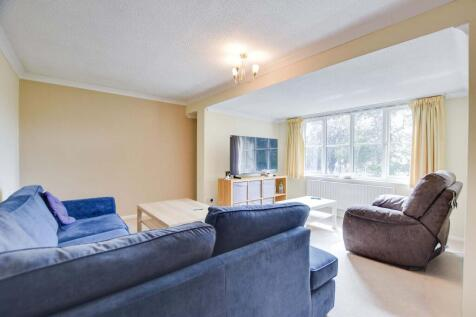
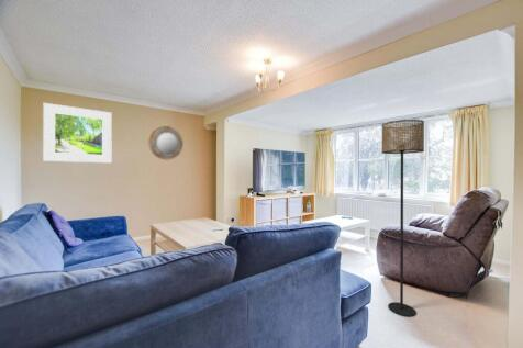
+ floor lamp [381,119,425,317]
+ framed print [42,102,113,164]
+ home mirror [147,125,185,160]
